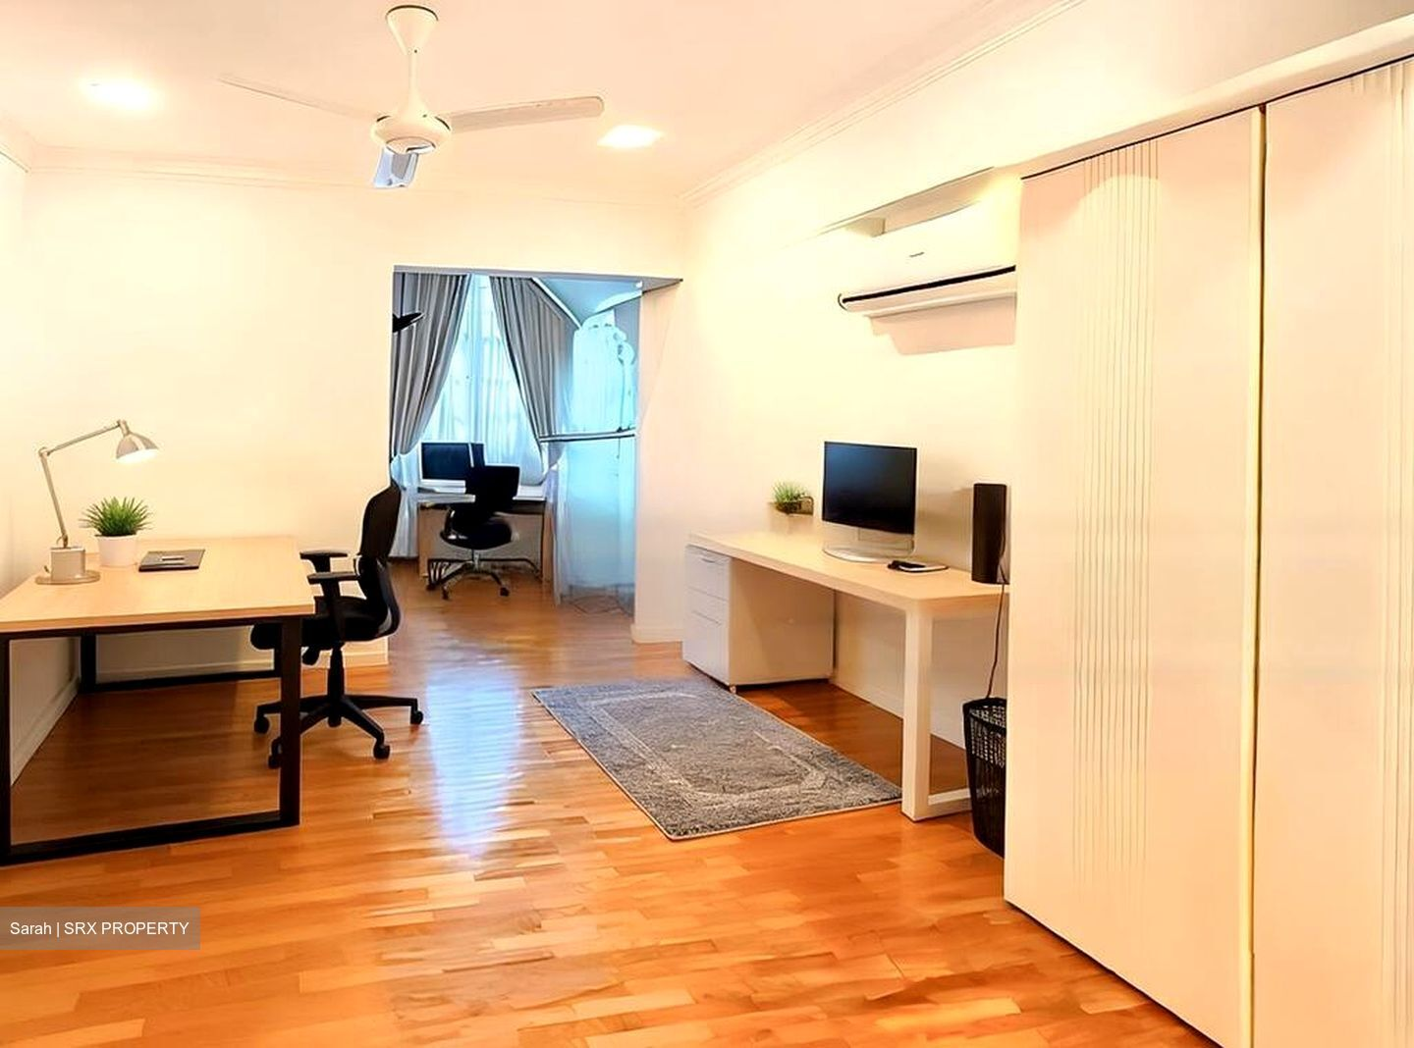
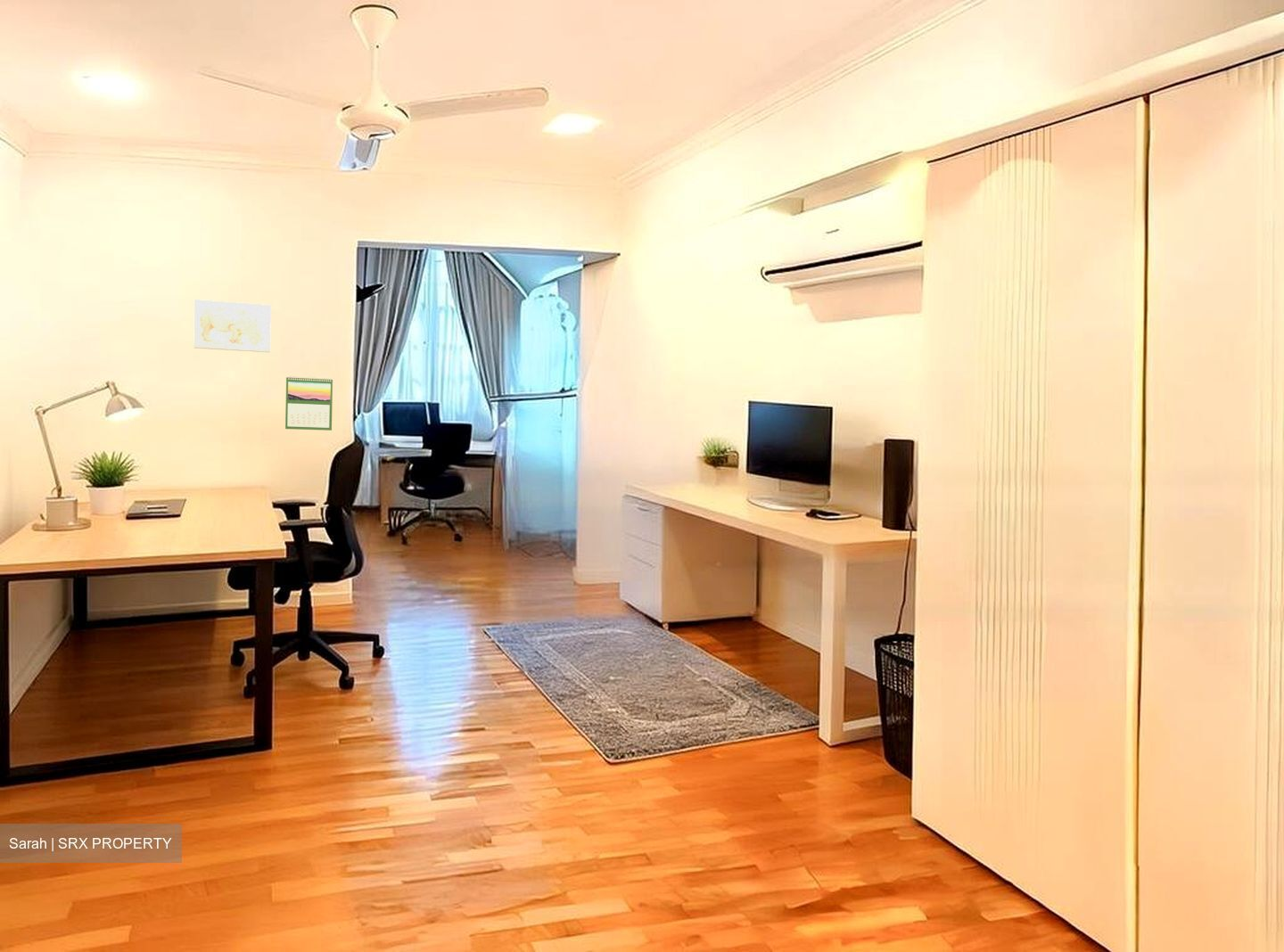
+ calendar [284,375,333,431]
+ wall art [193,299,272,353]
